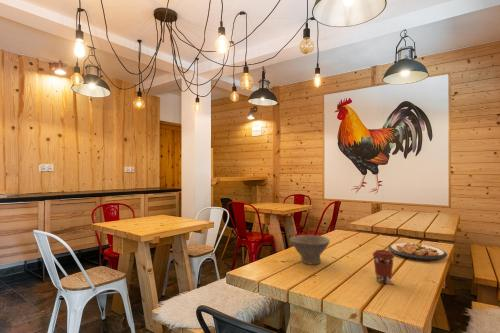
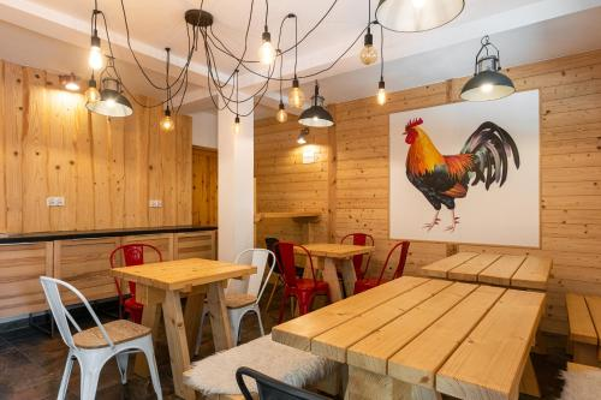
- plate [387,242,448,262]
- bowl [289,234,331,265]
- coffee cup [371,249,396,285]
